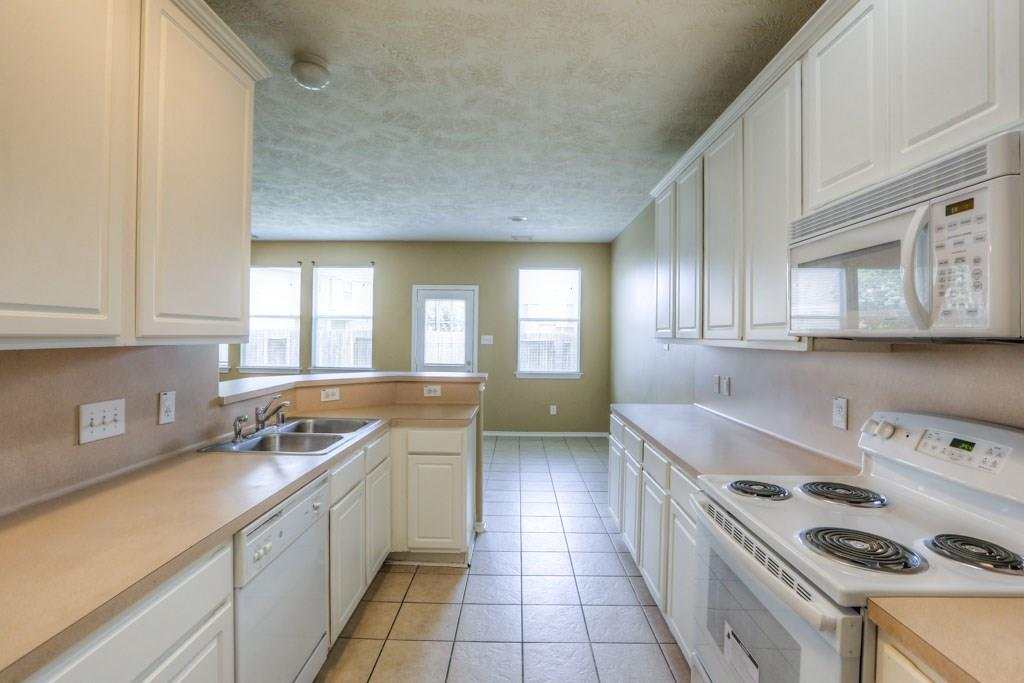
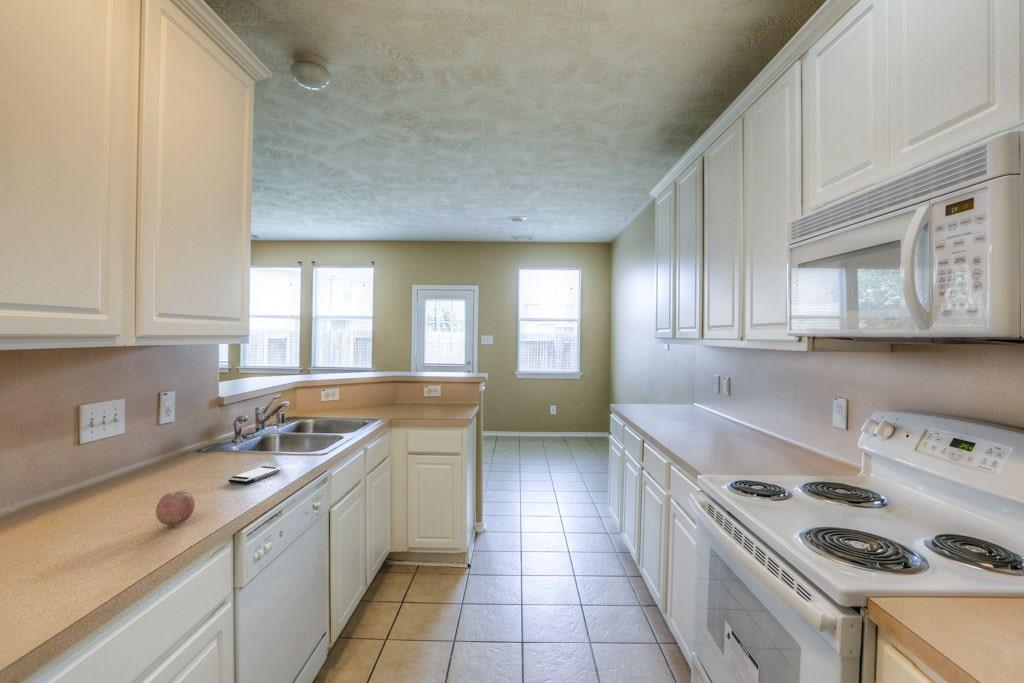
+ smartphone [228,465,281,485]
+ fruit [155,490,196,526]
